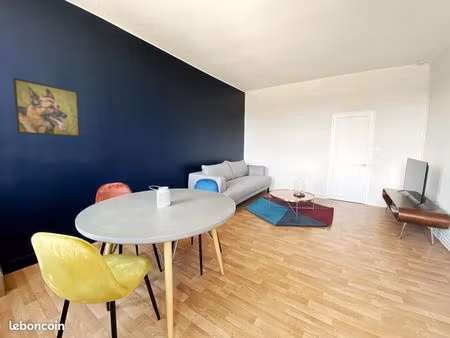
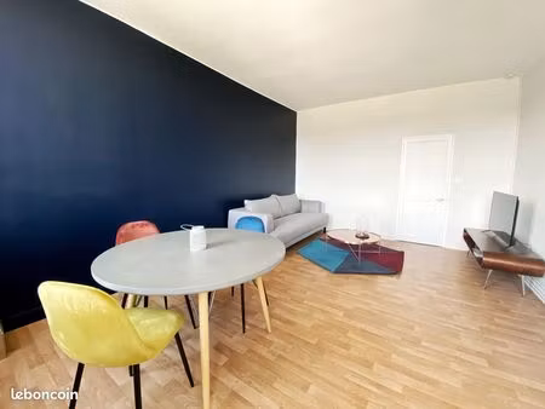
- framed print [12,77,81,138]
